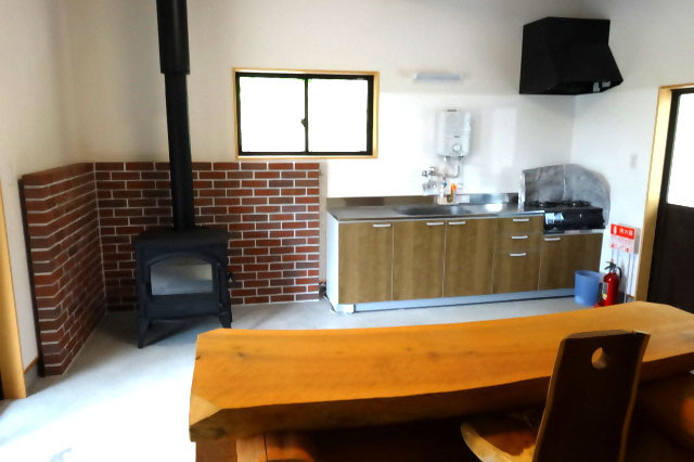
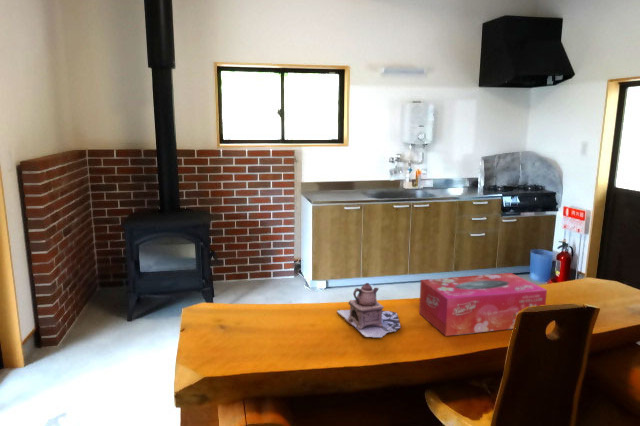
+ teapot [336,282,401,338]
+ tissue box [418,272,548,337]
